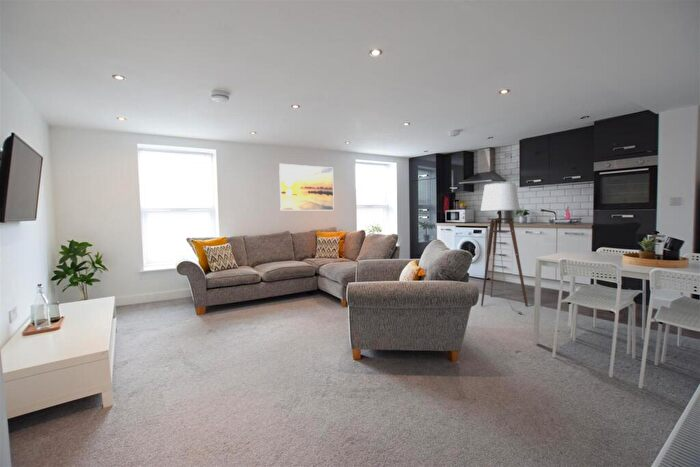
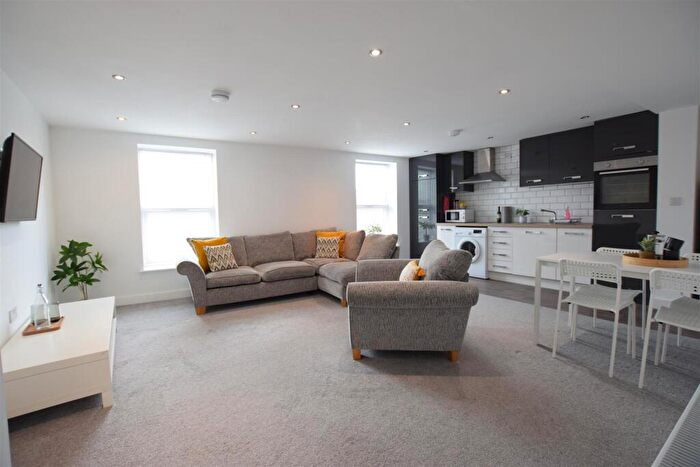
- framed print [278,163,335,211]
- floor lamp [479,182,529,314]
